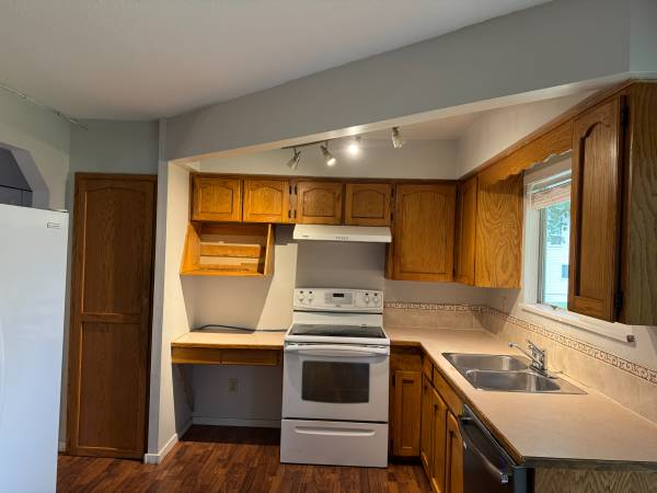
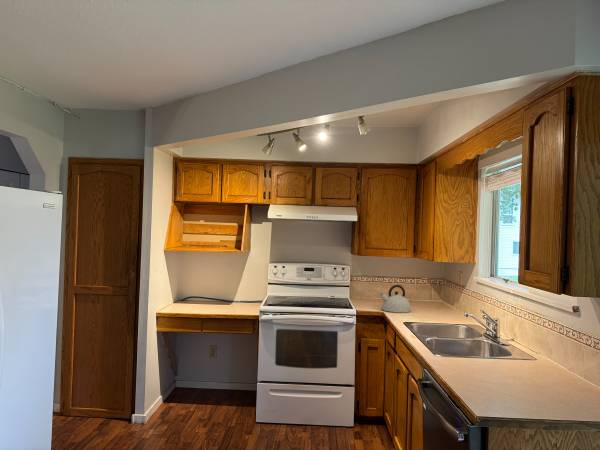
+ kettle [379,284,412,314]
